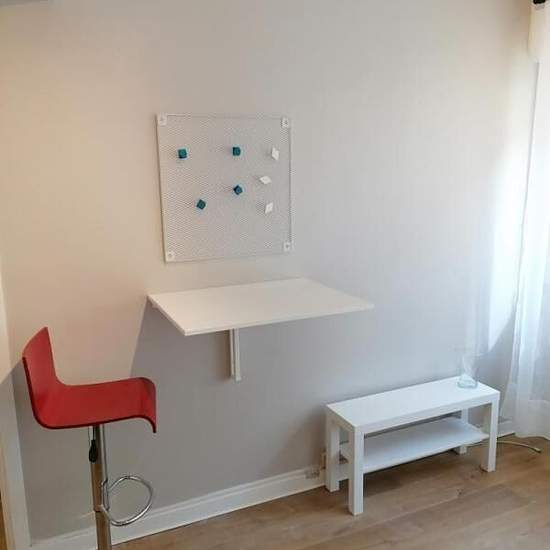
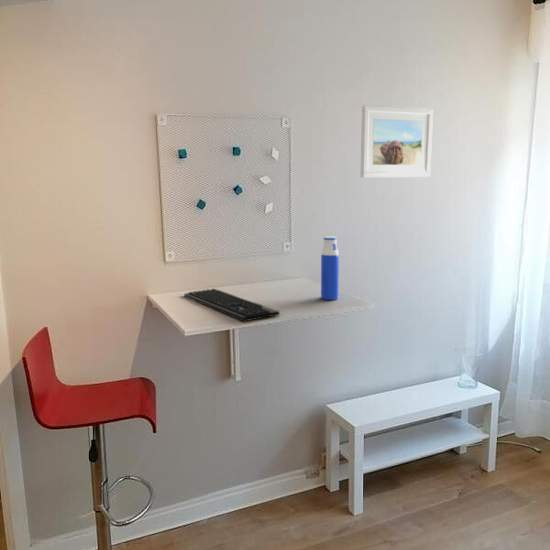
+ water bottle [320,235,340,301]
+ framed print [360,104,434,178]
+ keyboard [183,288,280,322]
